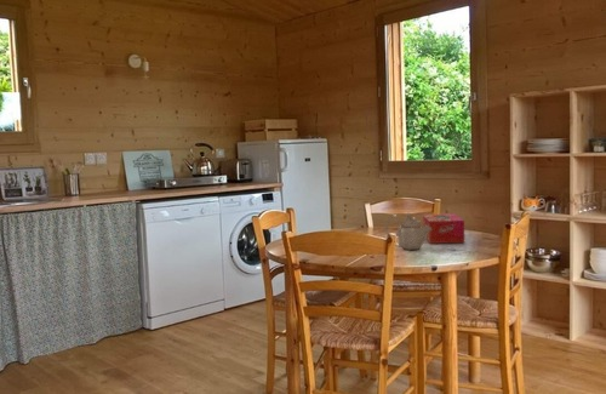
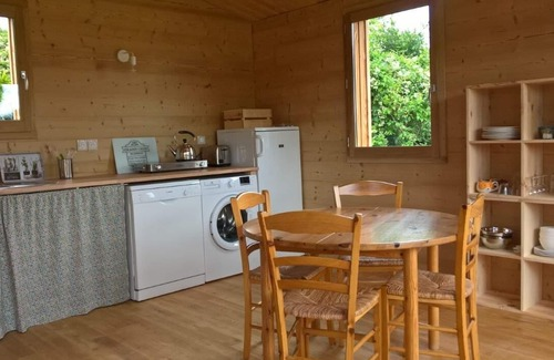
- teapot [384,212,431,251]
- tissue box [422,212,465,245]
